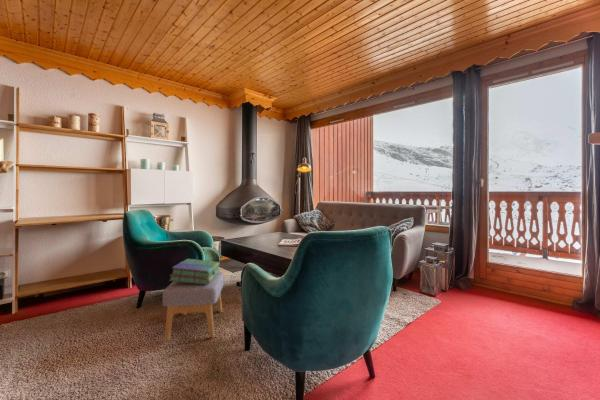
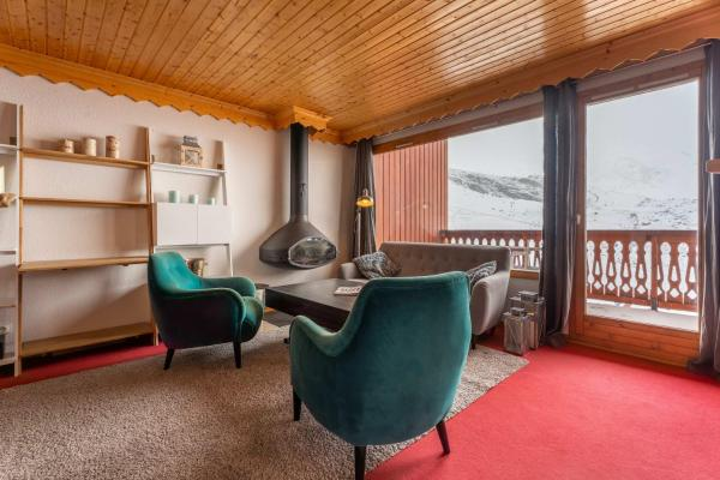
- footstool [162,271,225,341]
- stack of books [168,258,221,285]
